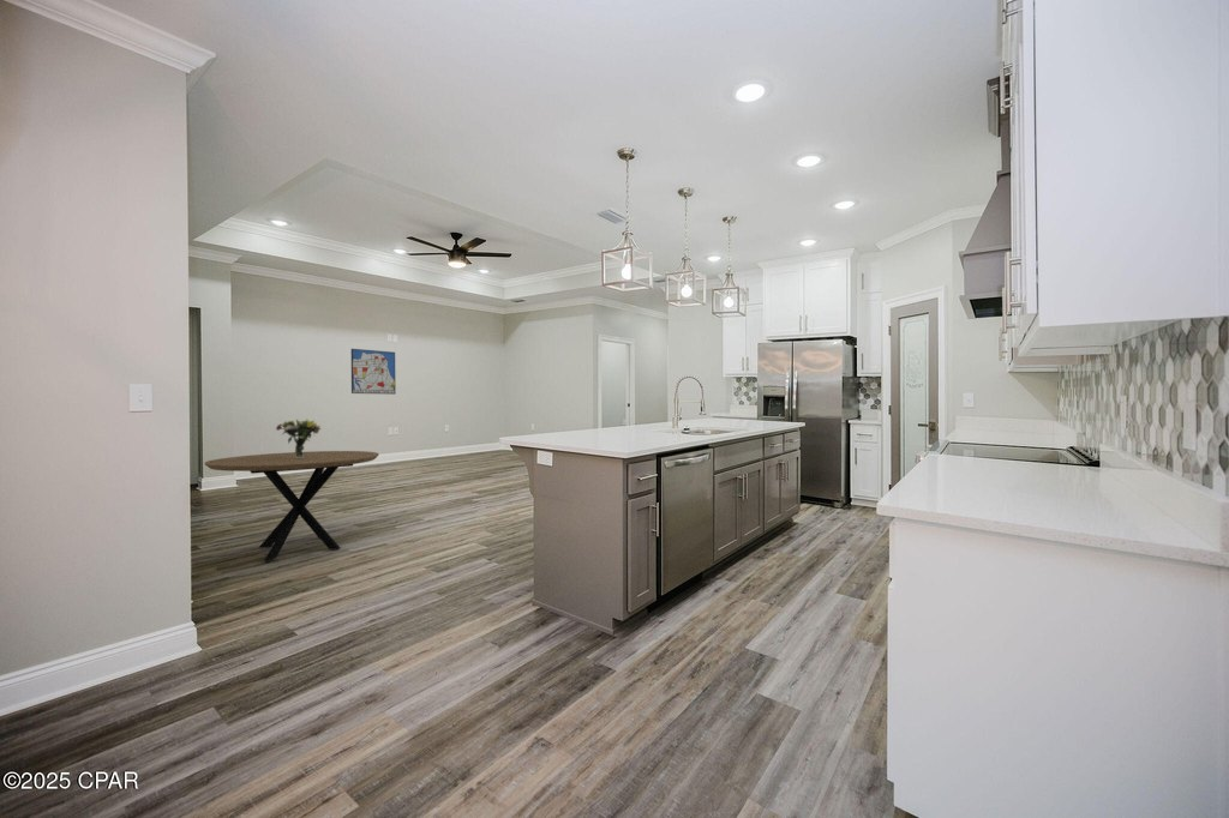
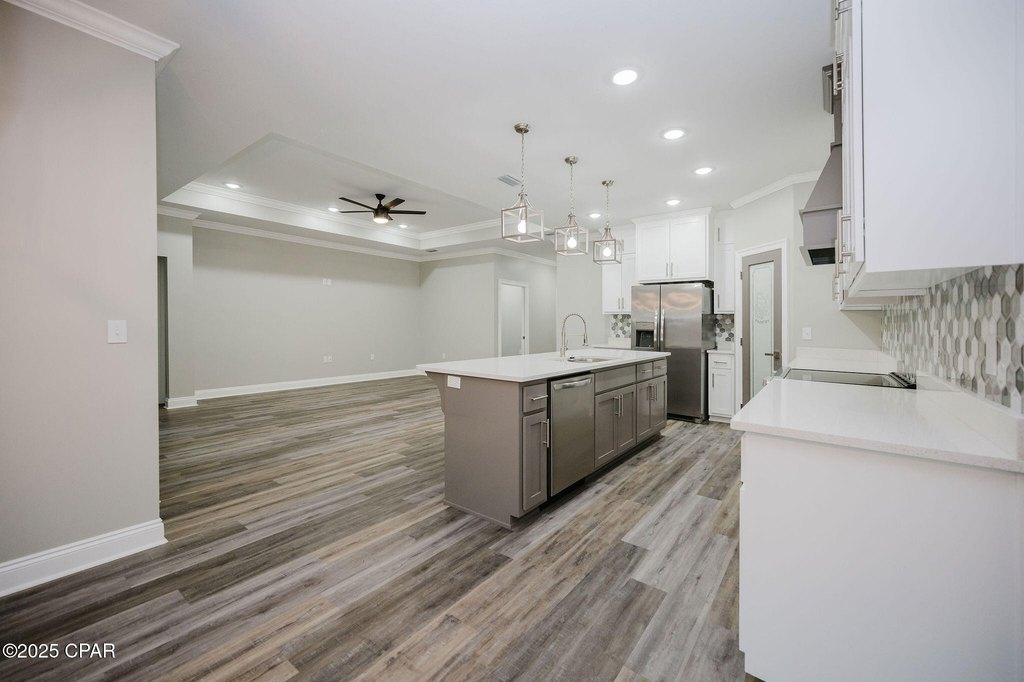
- dining table [203,450,380,563]
- wall art [350,348,397,396]
- bouquet [275,417,323,458]
